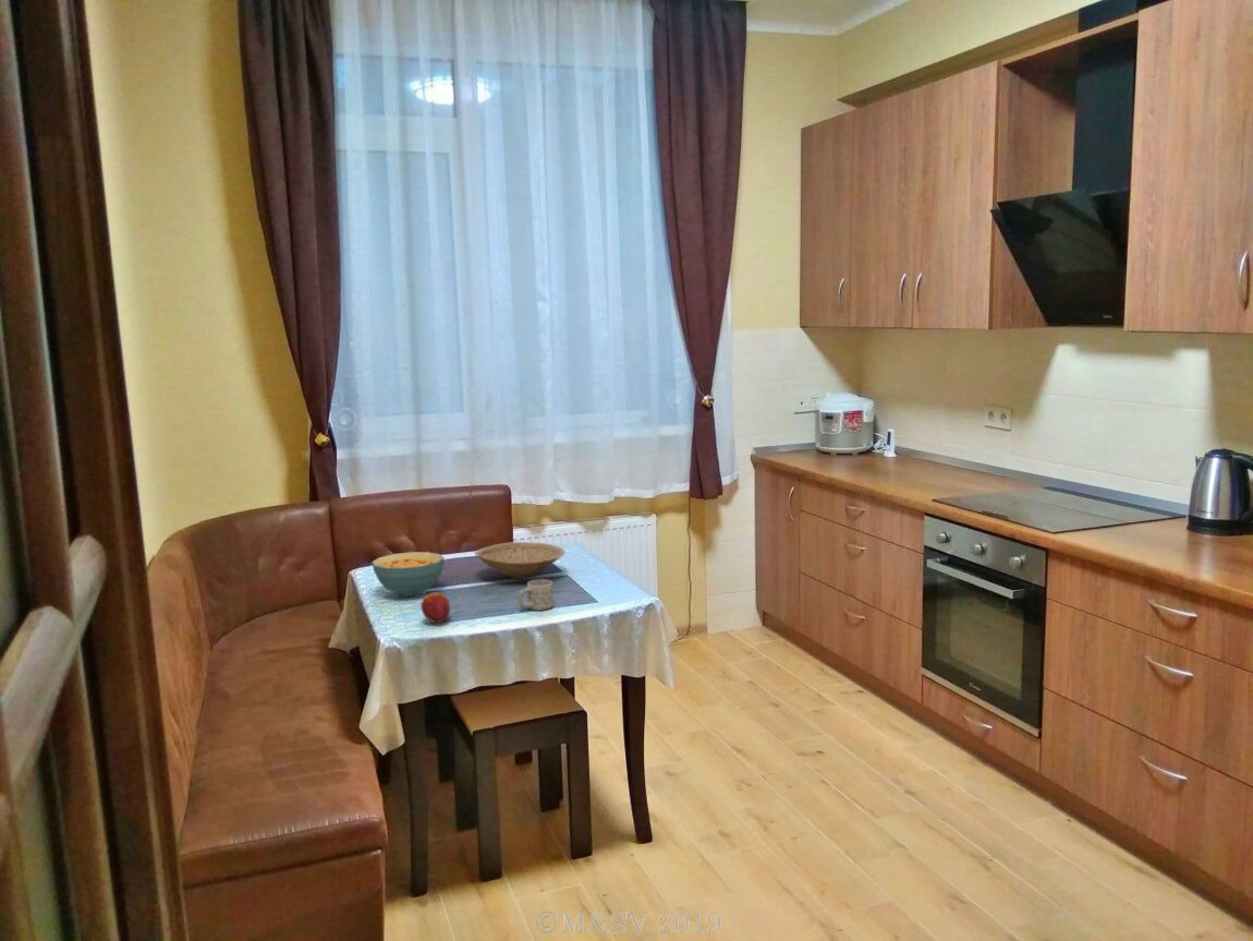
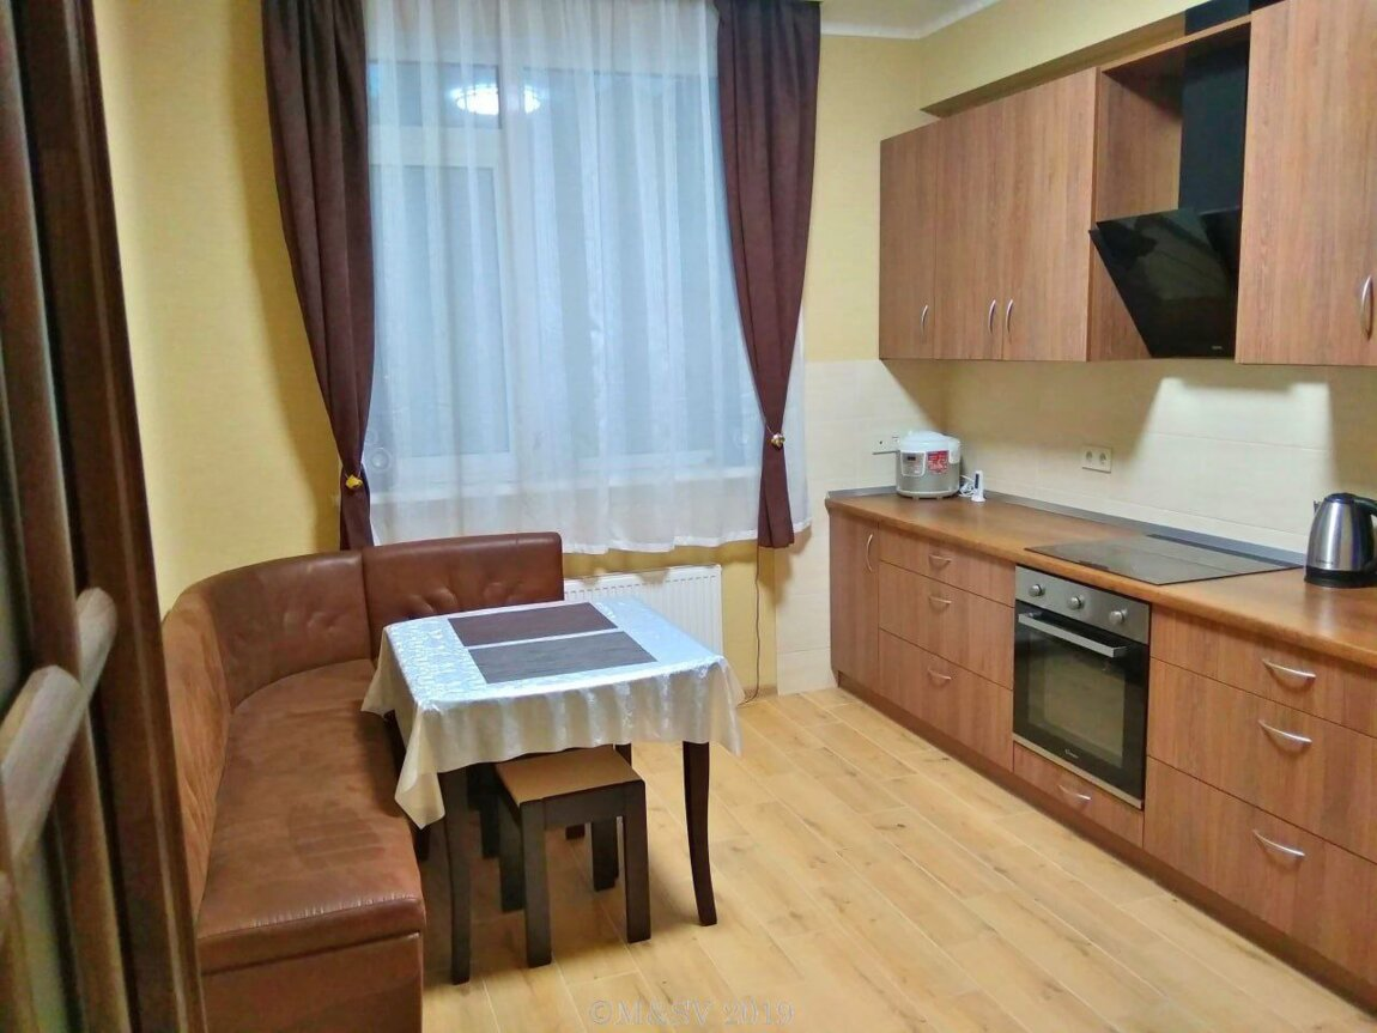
- fruit [419,591,451,624]
- mug [518,578,555,612]
- bowl [474,541,565,580]
- cereal bowl [370,551,446,598]
